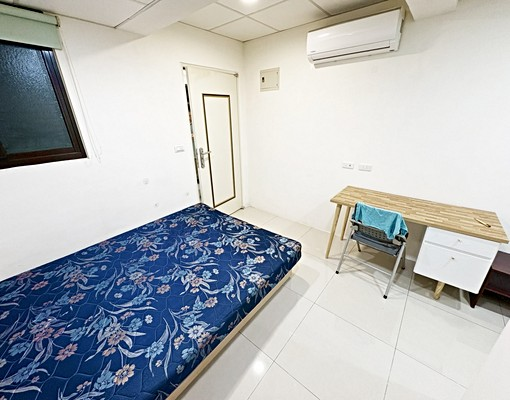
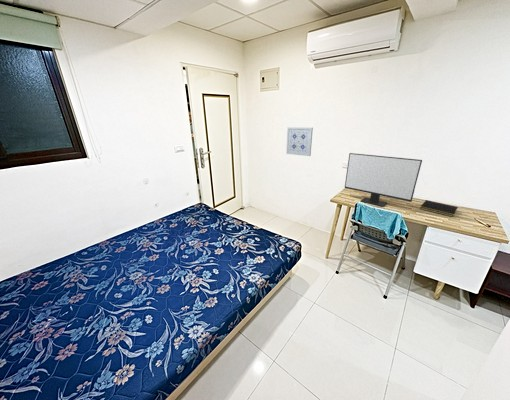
+ computer monitor [344,152,423,208]
+ notepad [419,199,459,218]
+ wall art [285,126,314,157]
